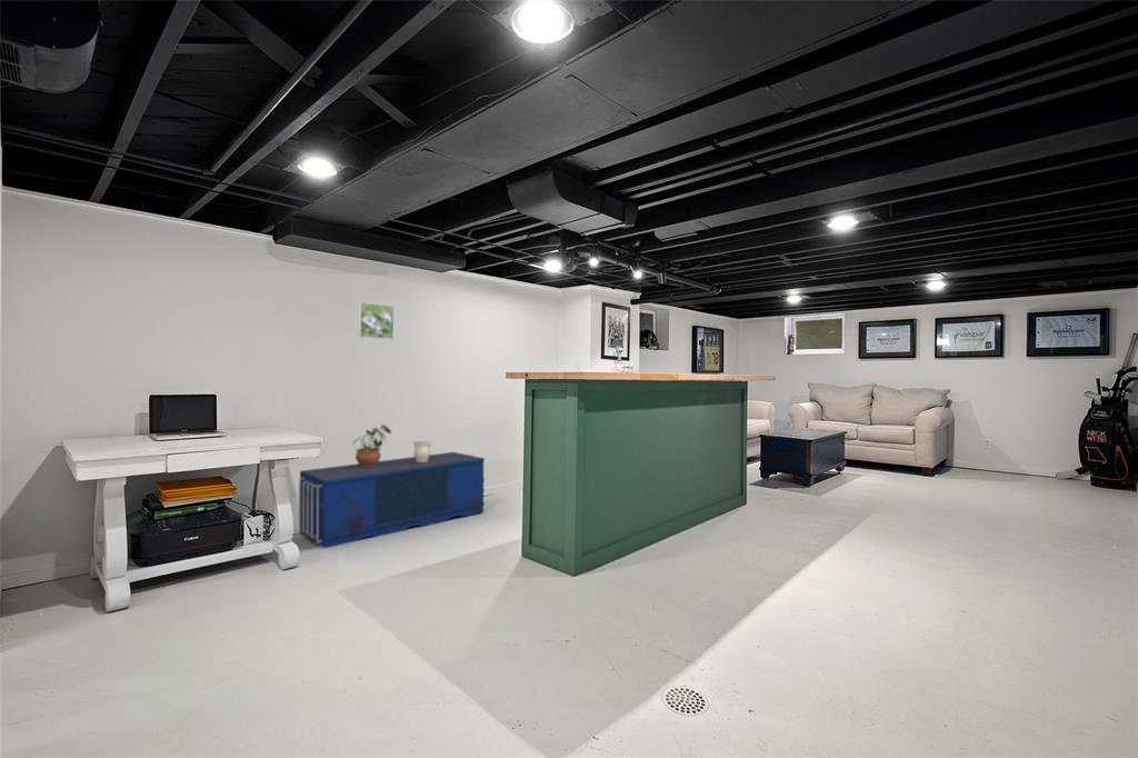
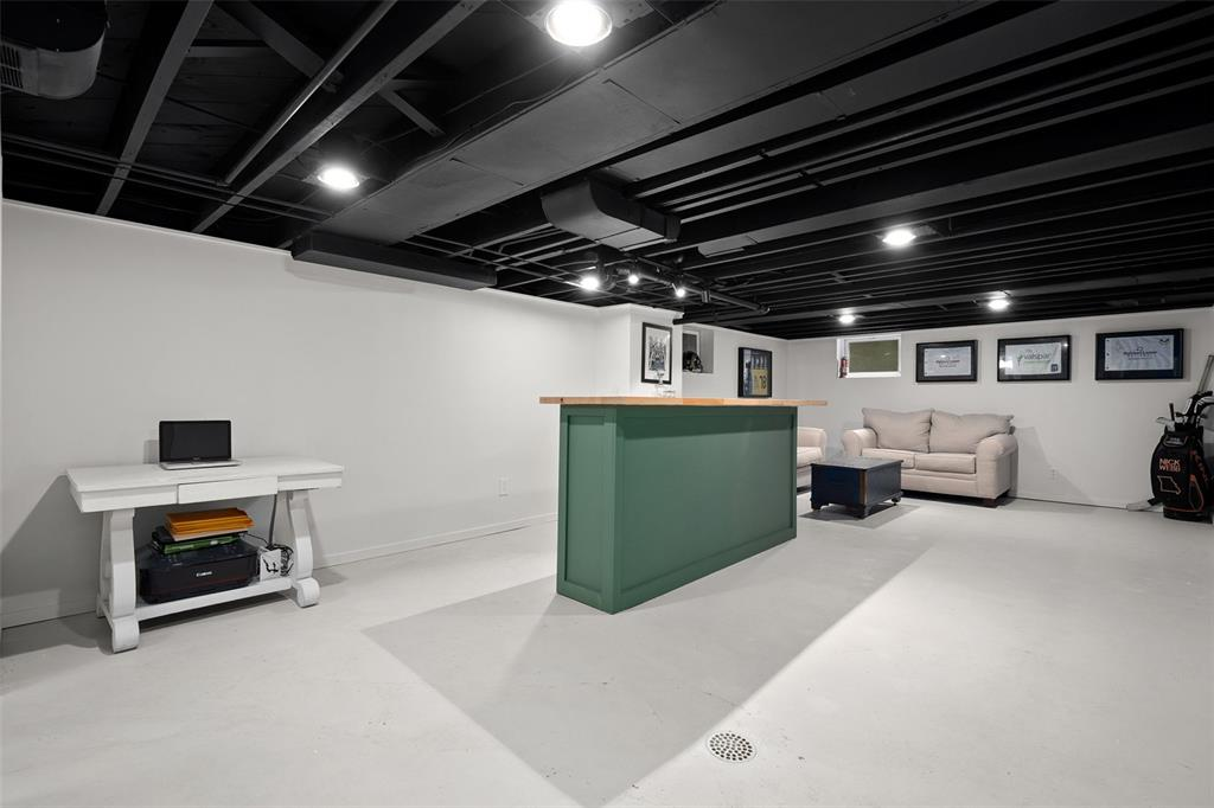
- potted plant [351,423,392,467]
- ceramic vessel [412,440,432,462]
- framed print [358,301,396,340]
- shipping container [298,451,486,549]
